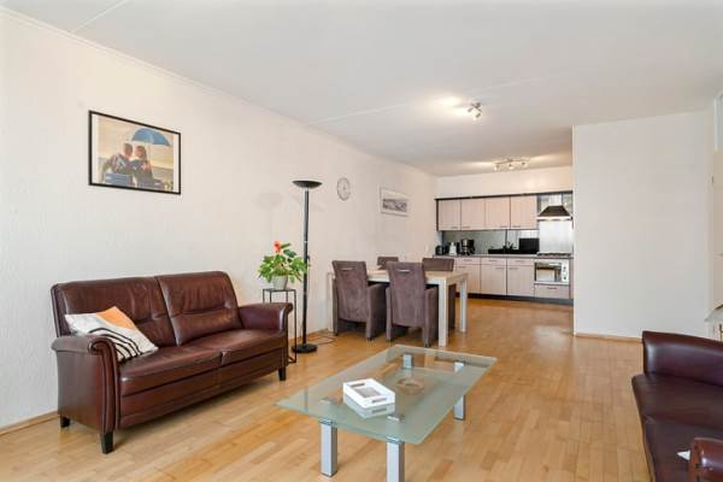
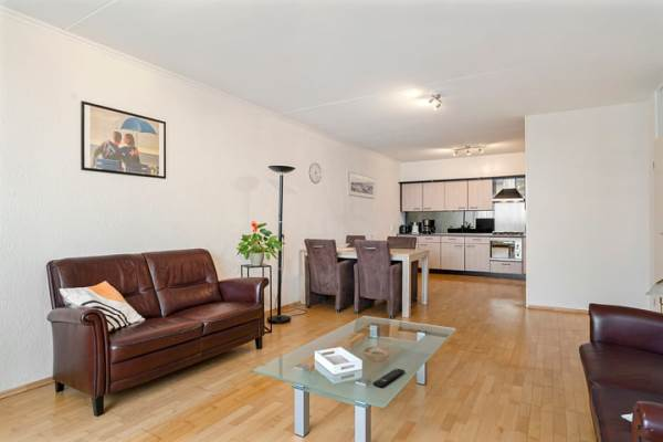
+ remote control [371,368,406,388]
